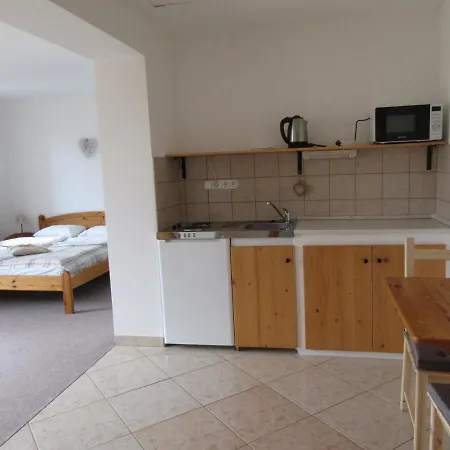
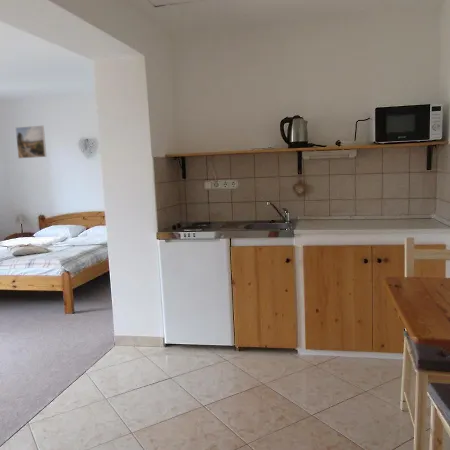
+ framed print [14,125,48,159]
